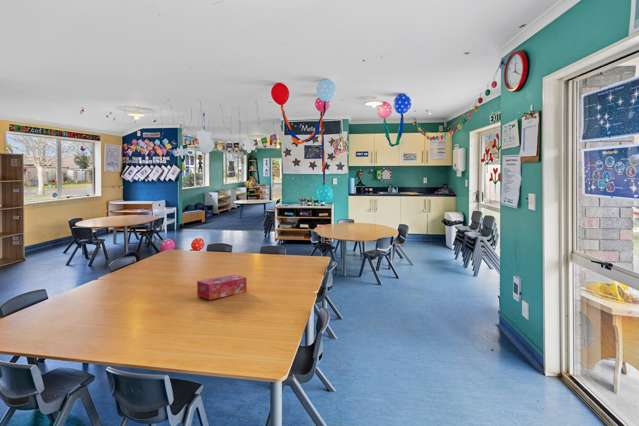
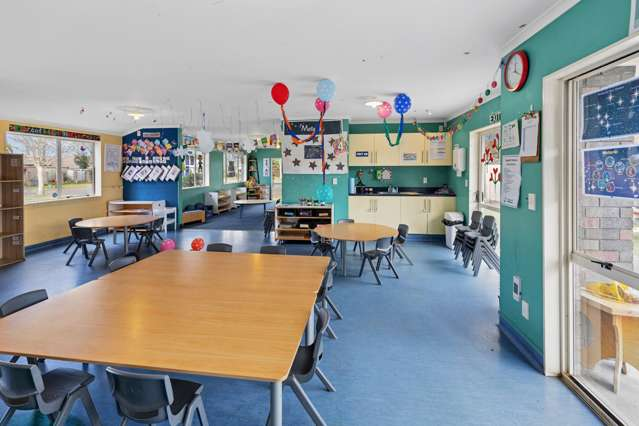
- tissue box [196,274,248,301]
